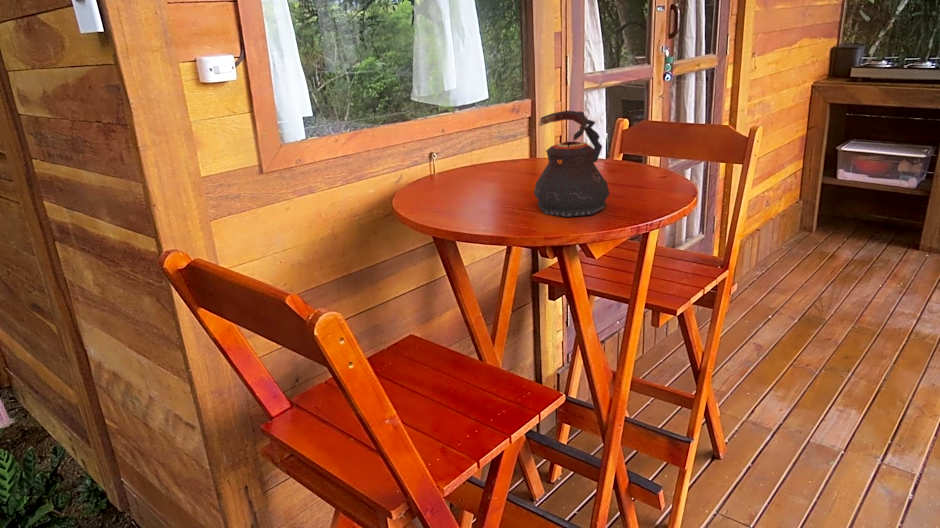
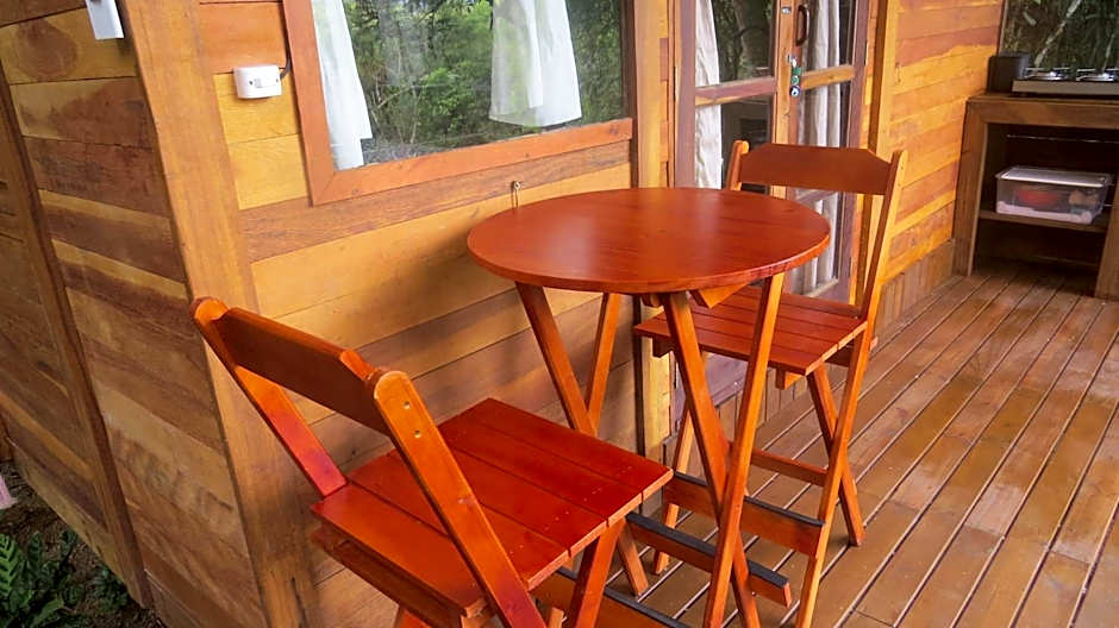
- teapot [533,109,611,218]
